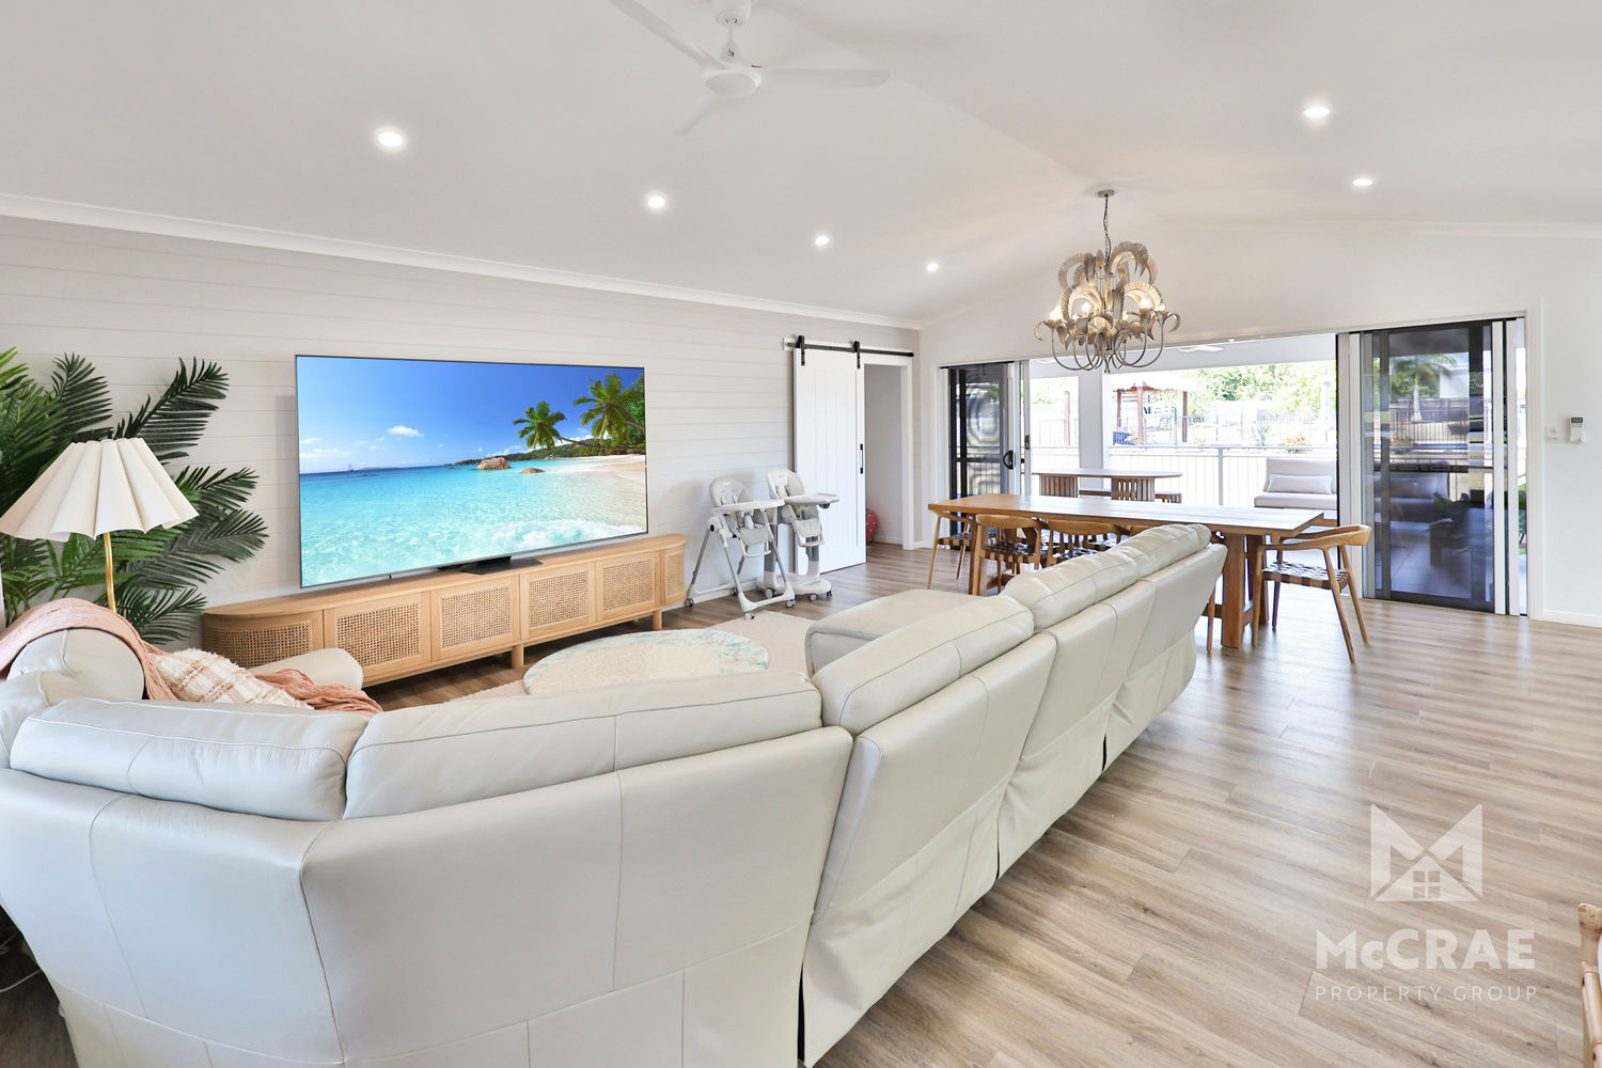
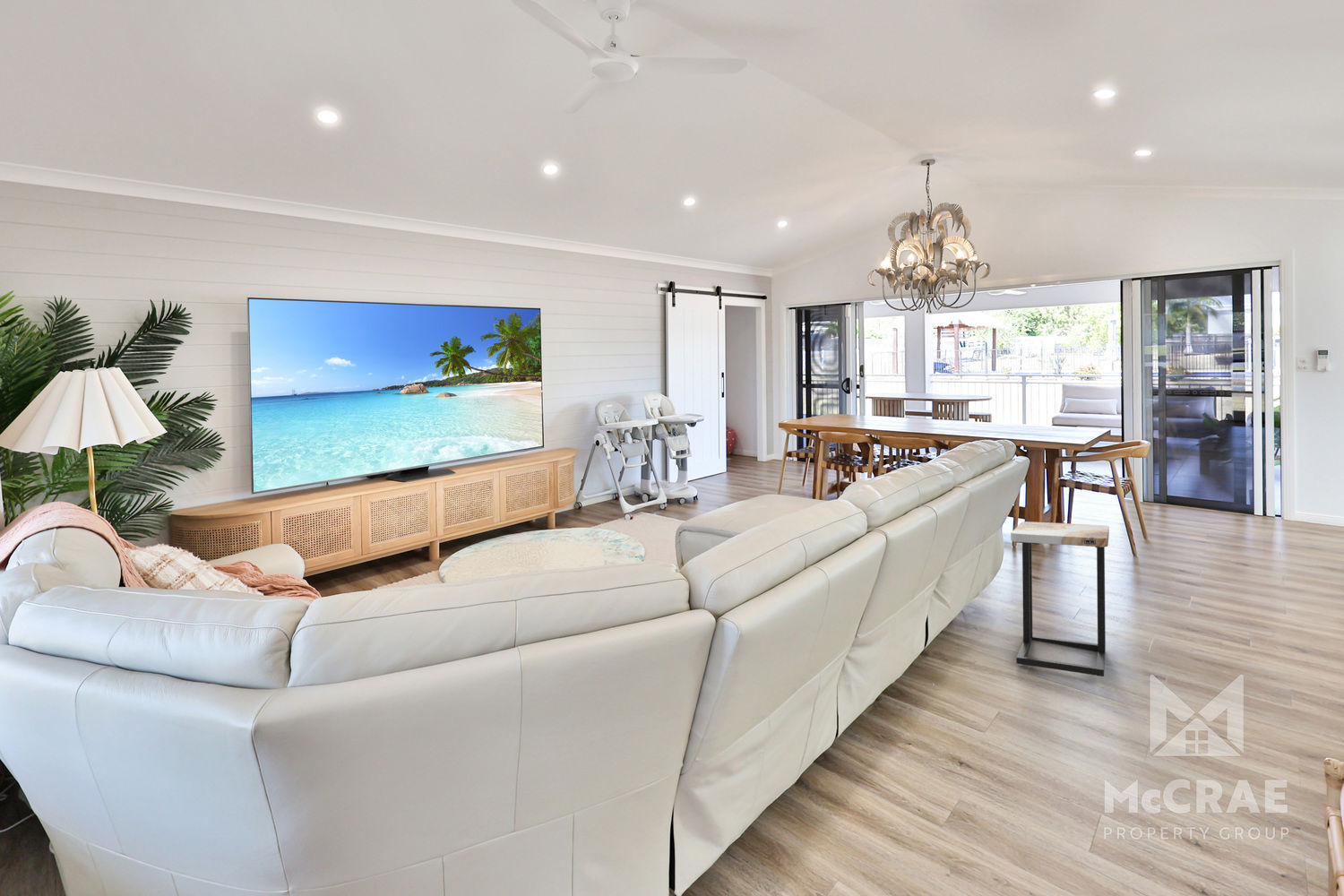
+ side table [1010,521,1110,678]
